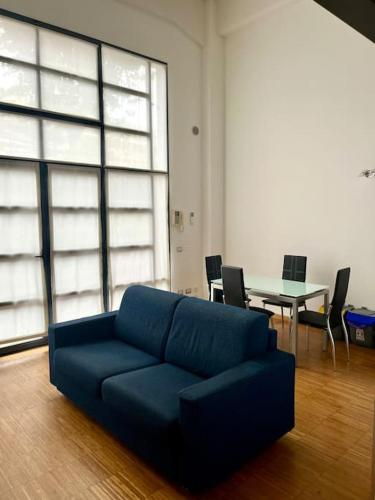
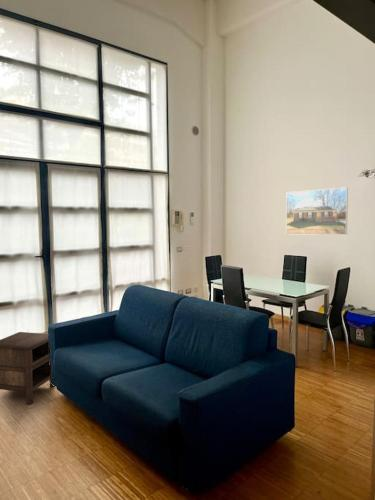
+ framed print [285,186,349,236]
+ nightstand [0,331,56,405]
